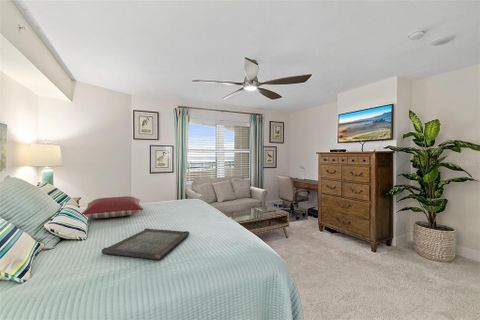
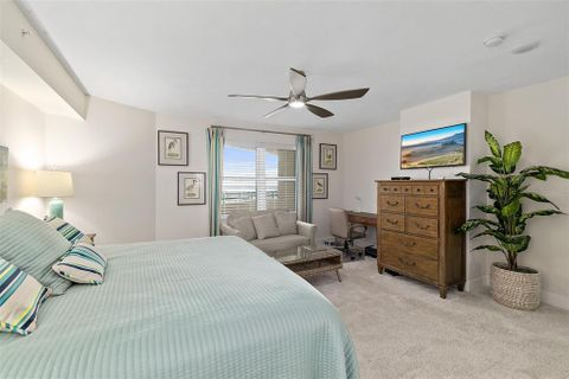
- pillow [81,195,144,219]
- serving tray [100,227,190,261]
